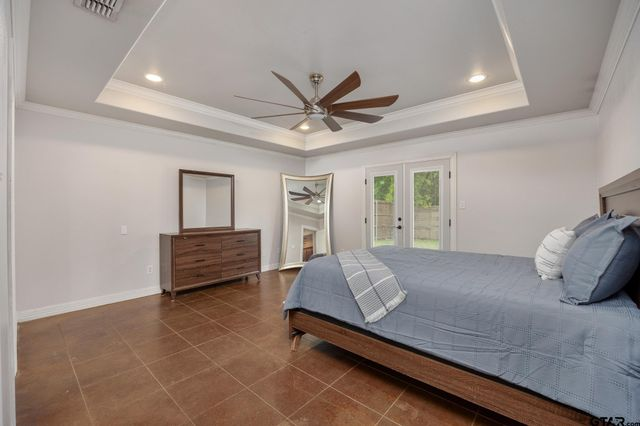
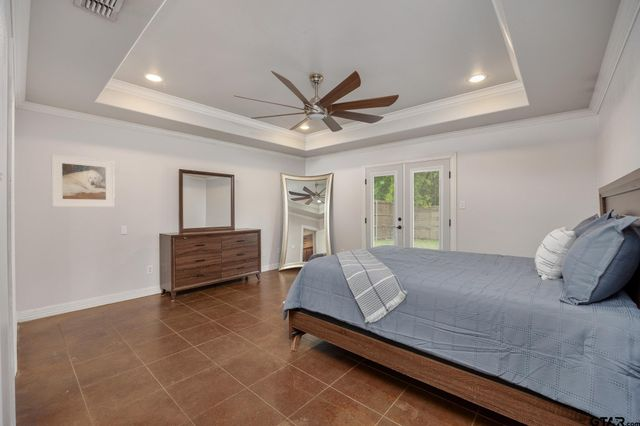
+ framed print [50,153,116,208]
